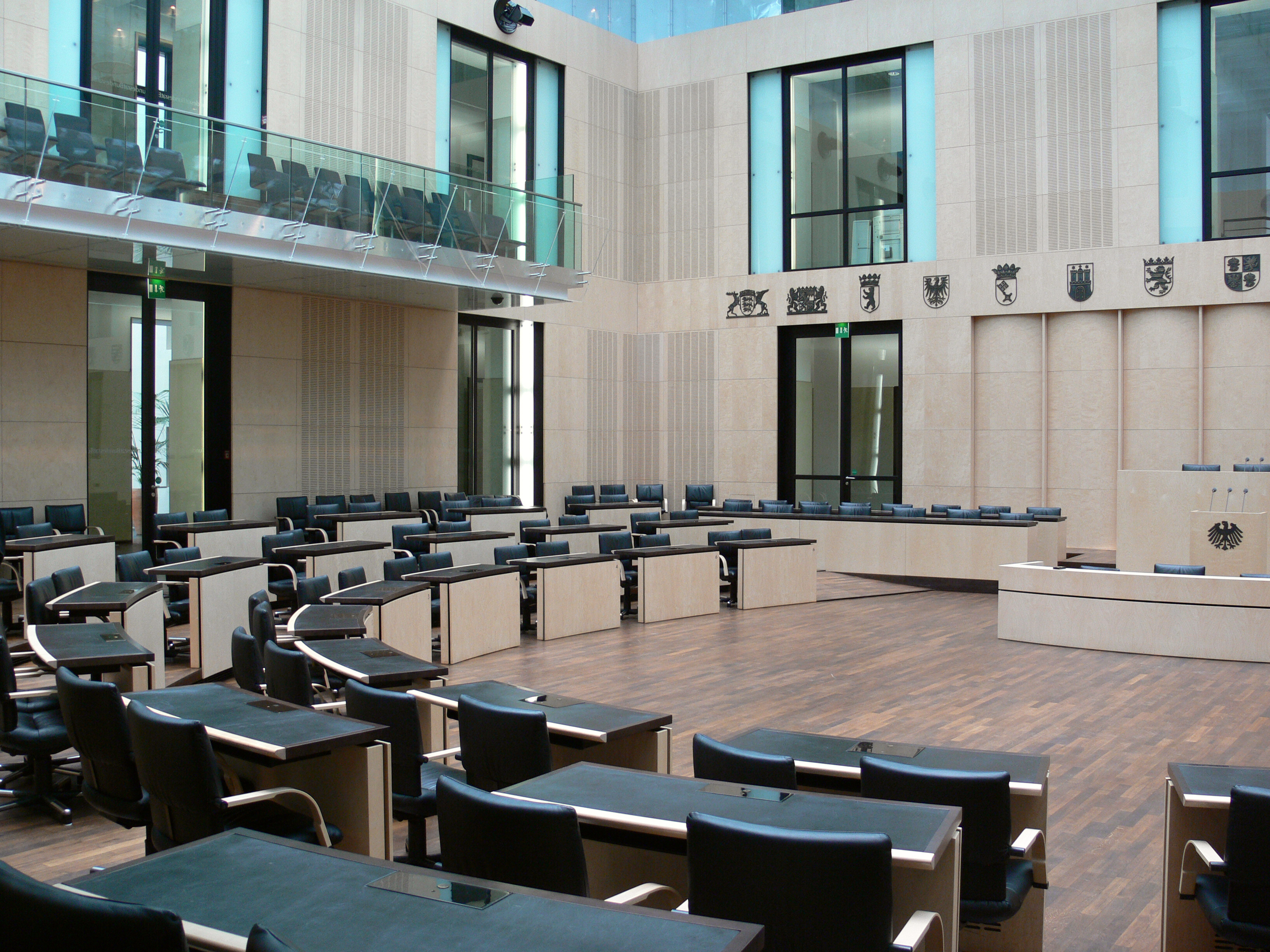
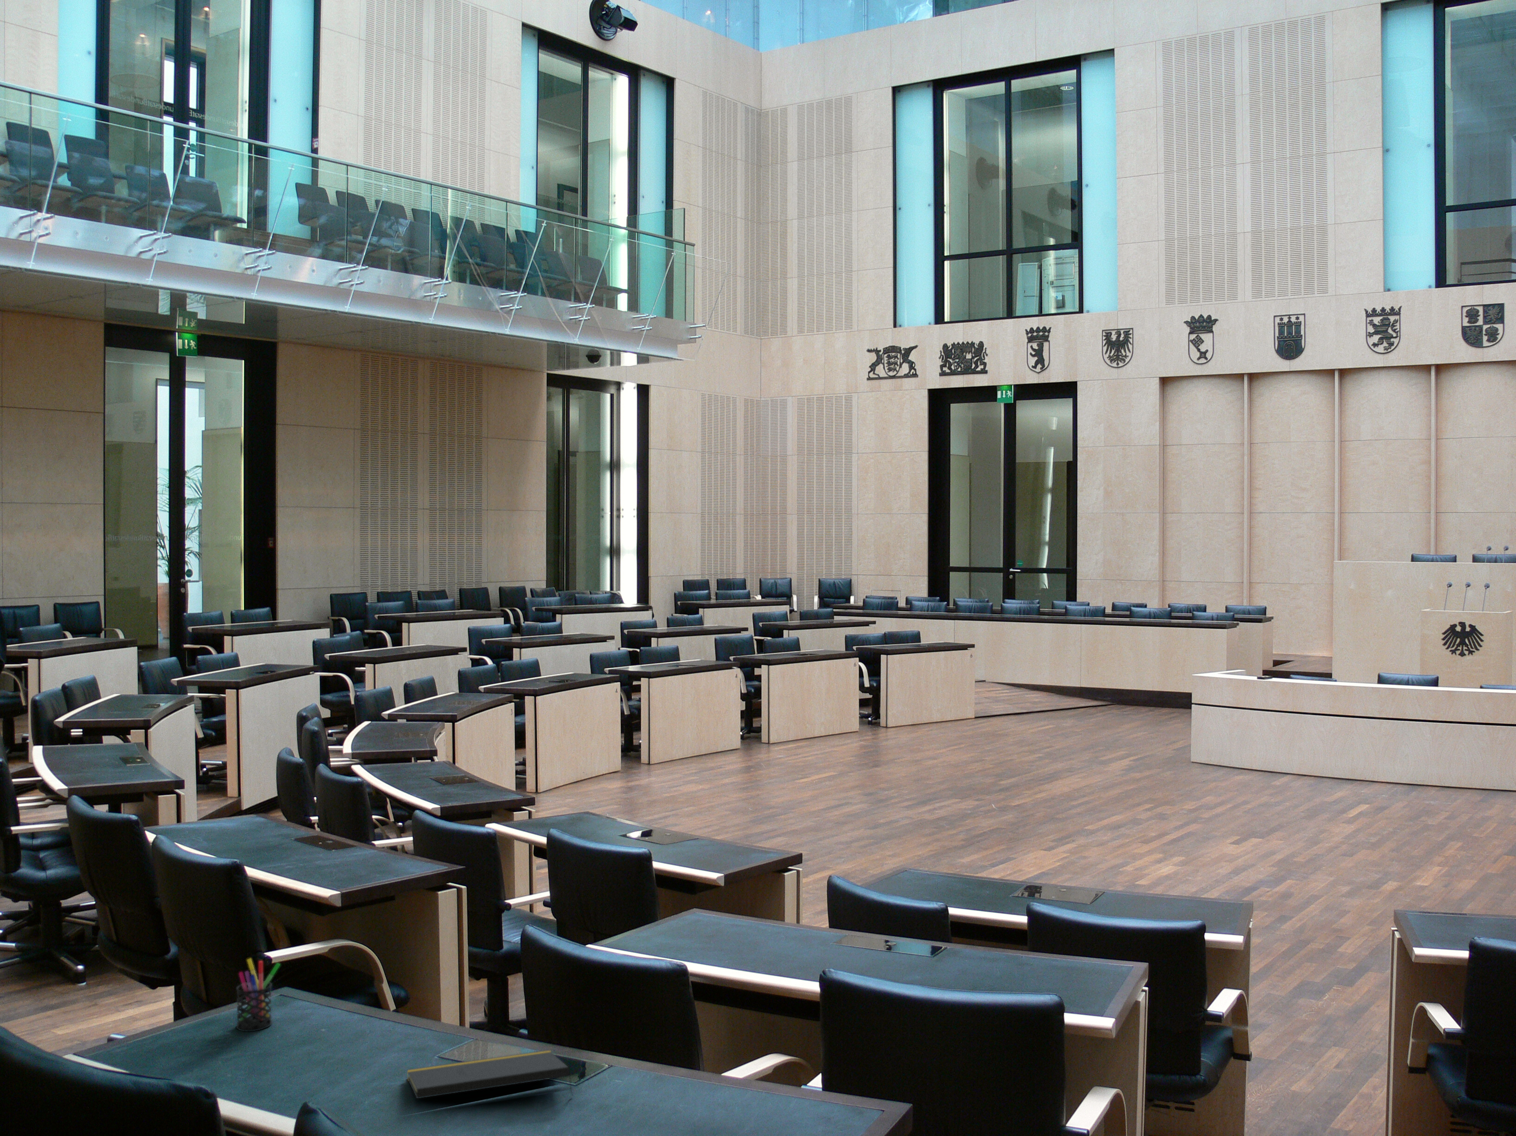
+ notepad [407,1049,574,1099]
+ pen holder [235,958,281,1032]
